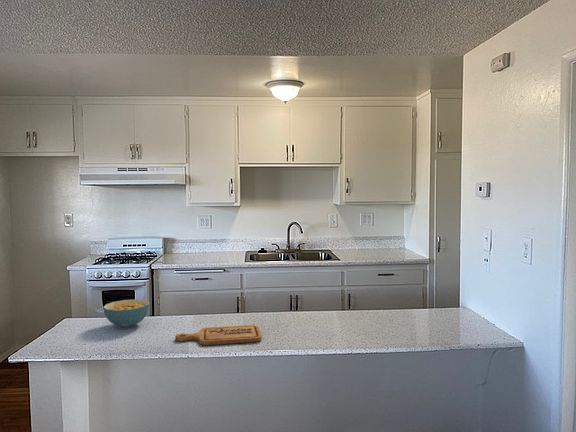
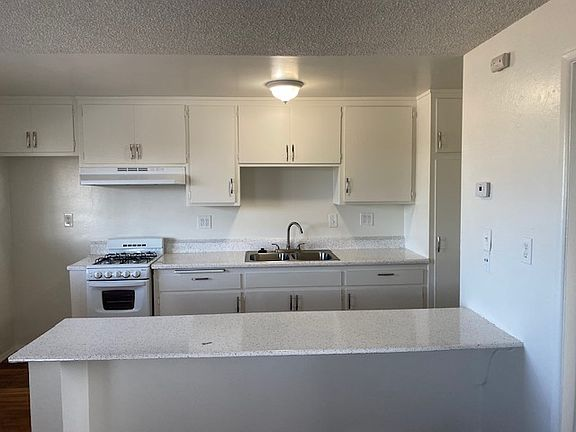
- cereal bowl [102,298,151,329]
- cutting board [174,324,262,346]
